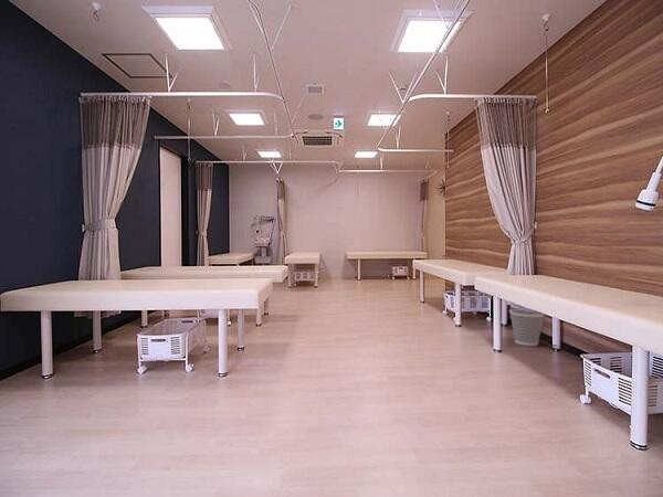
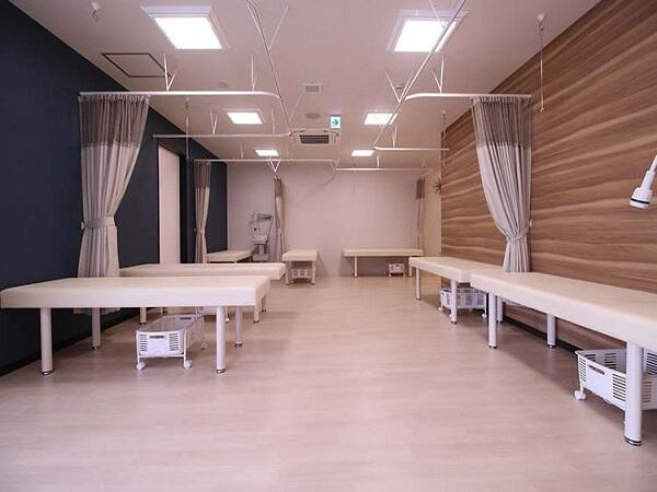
- wastebasket [508,308,545,347]
